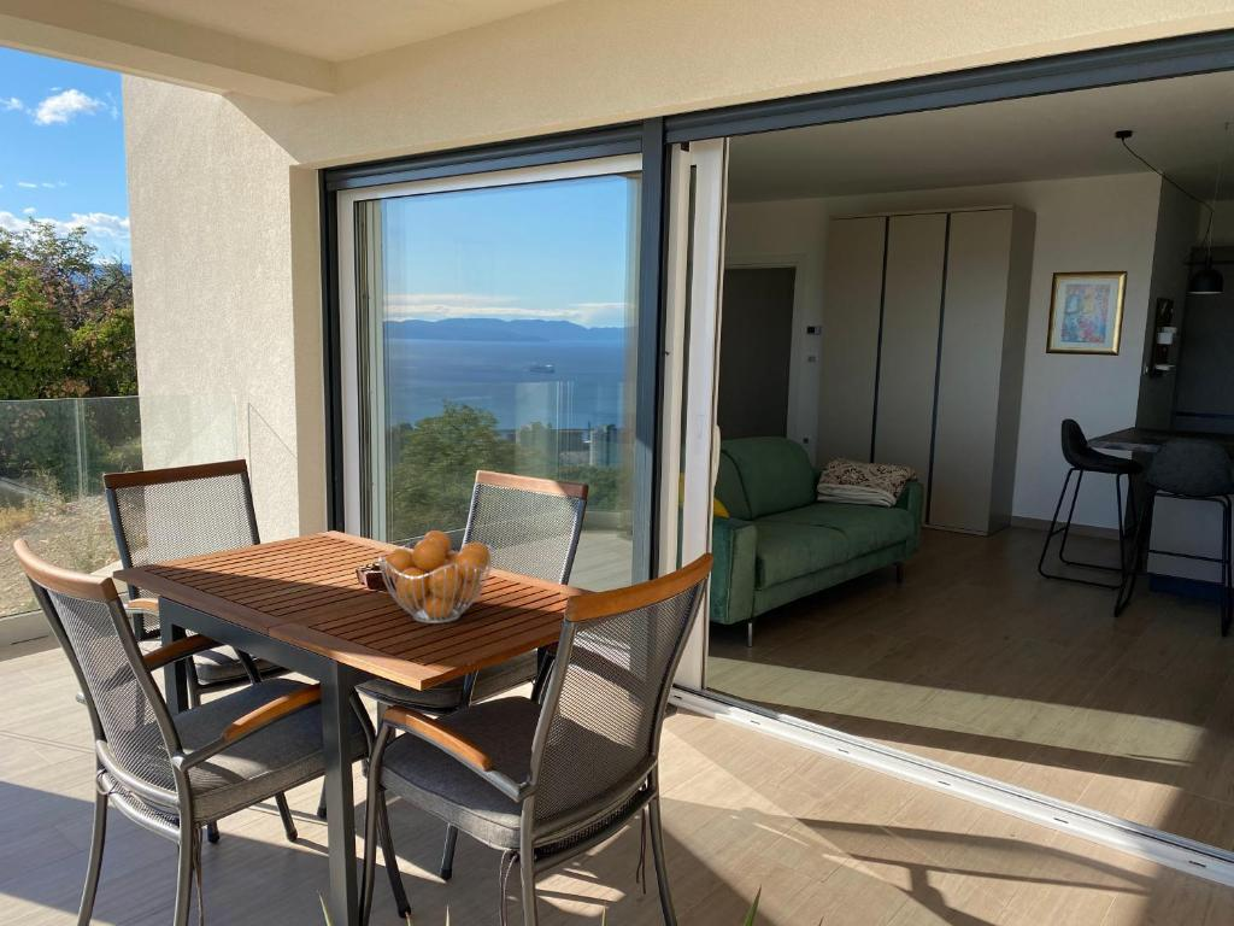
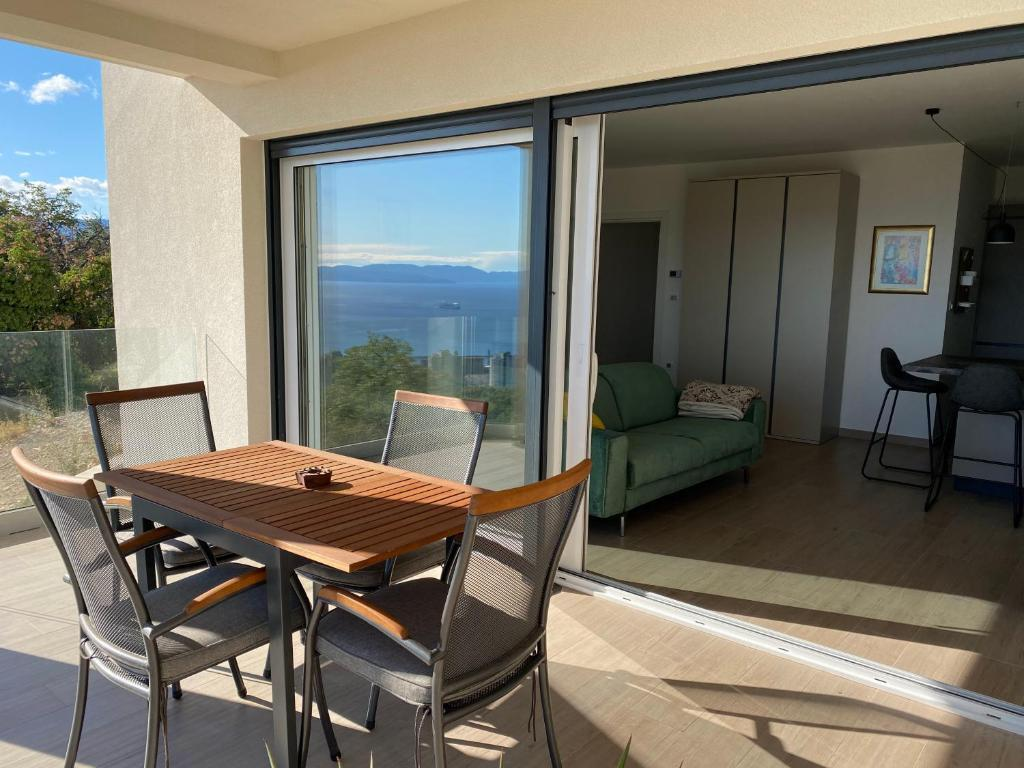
- fruit basket [377,529,494,625]
